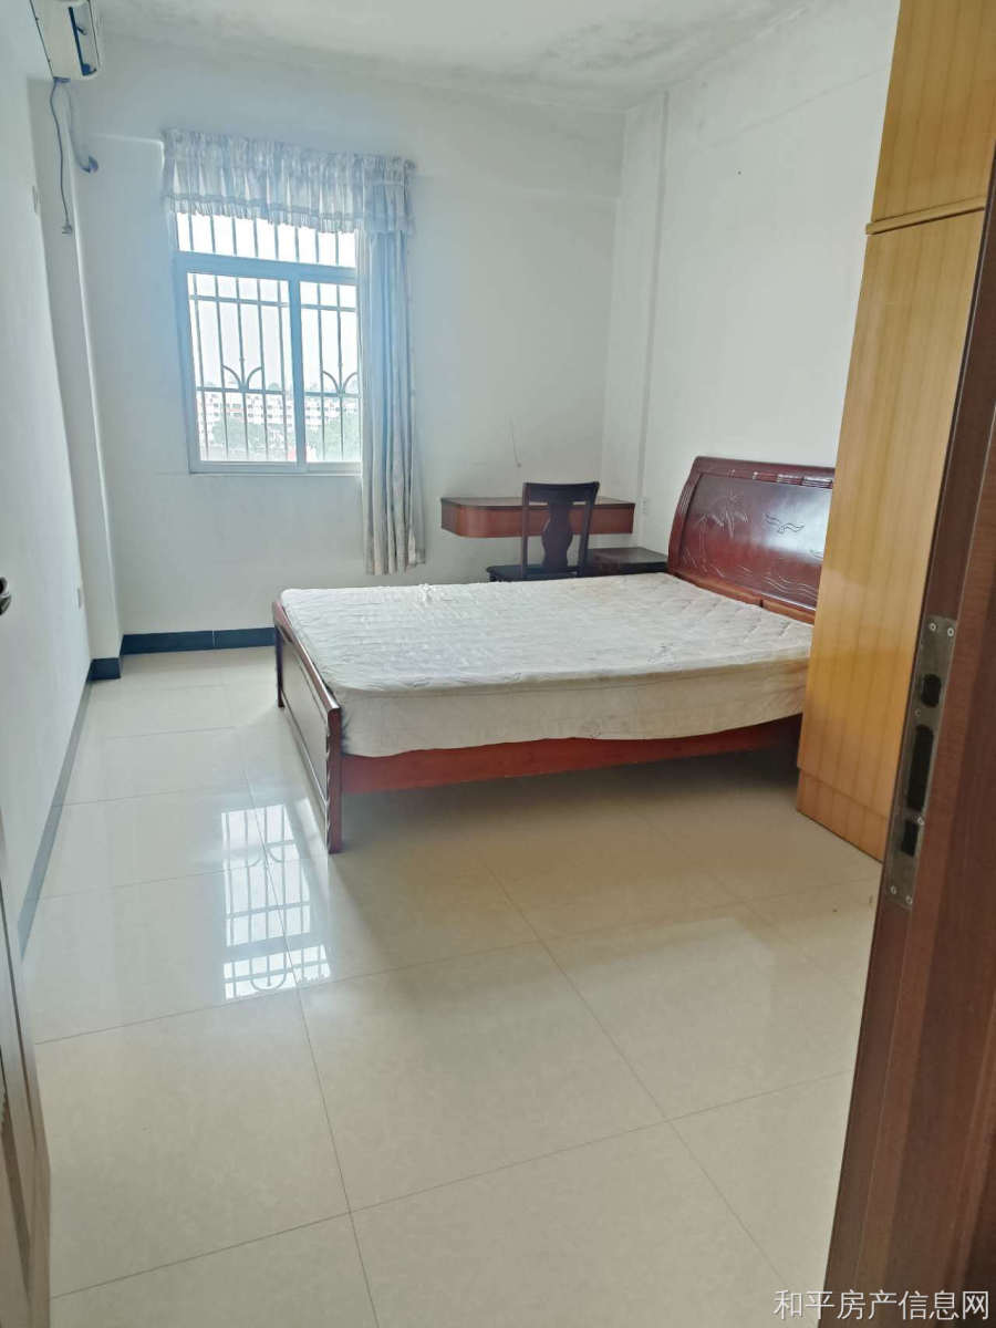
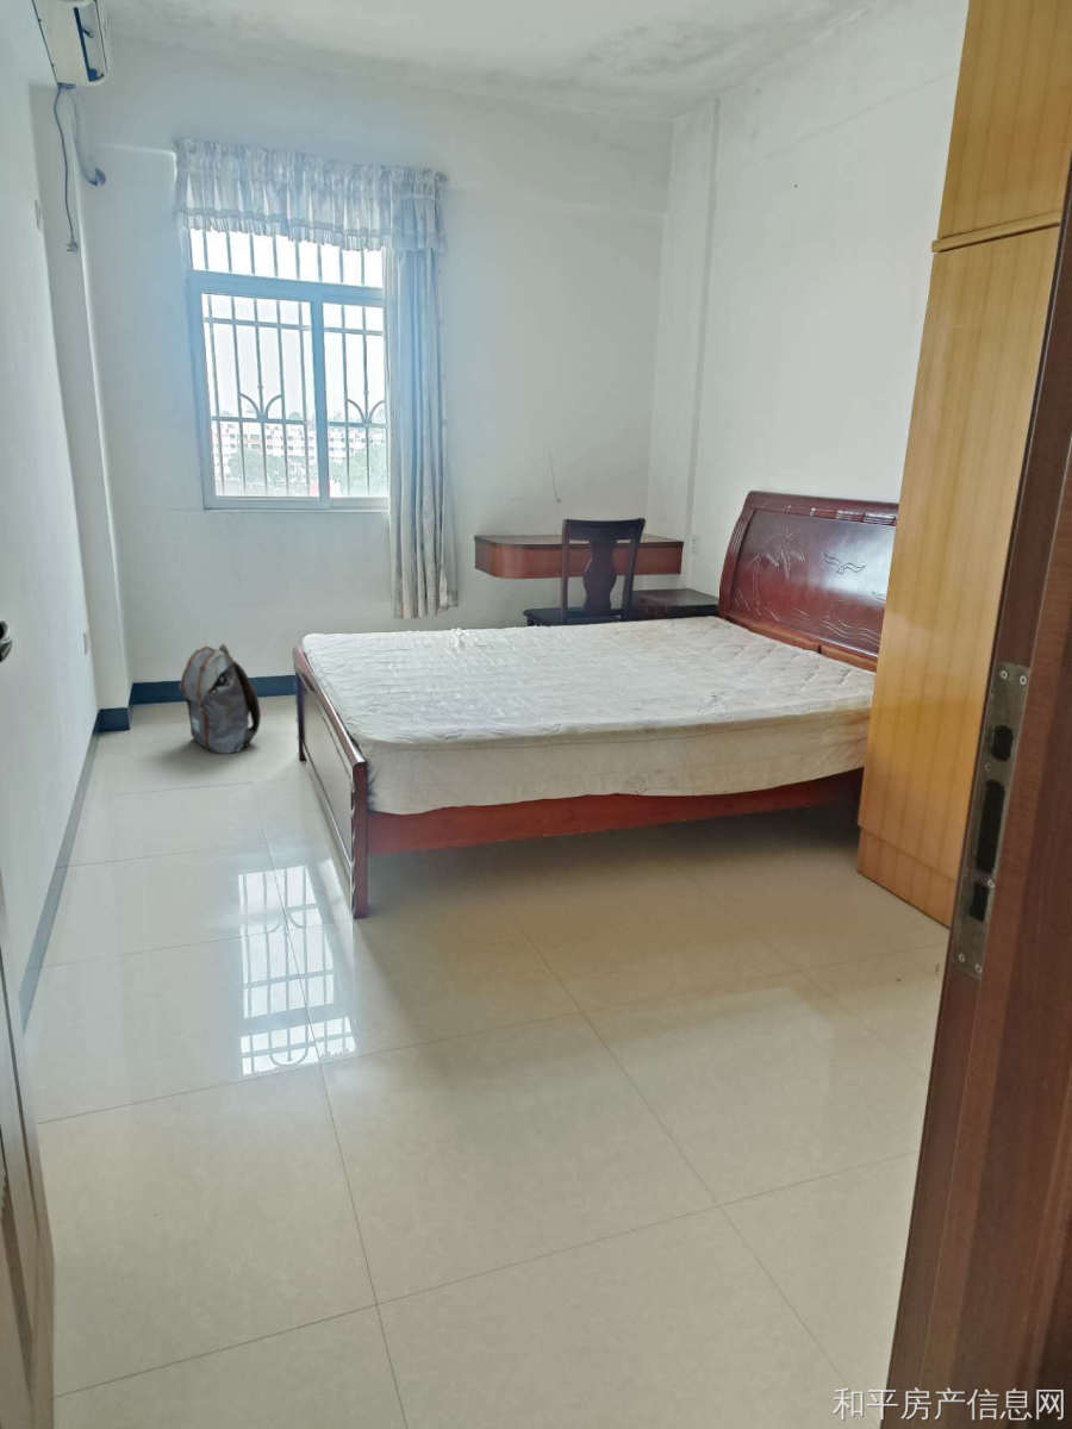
+ backpack [177,643,262,755]
